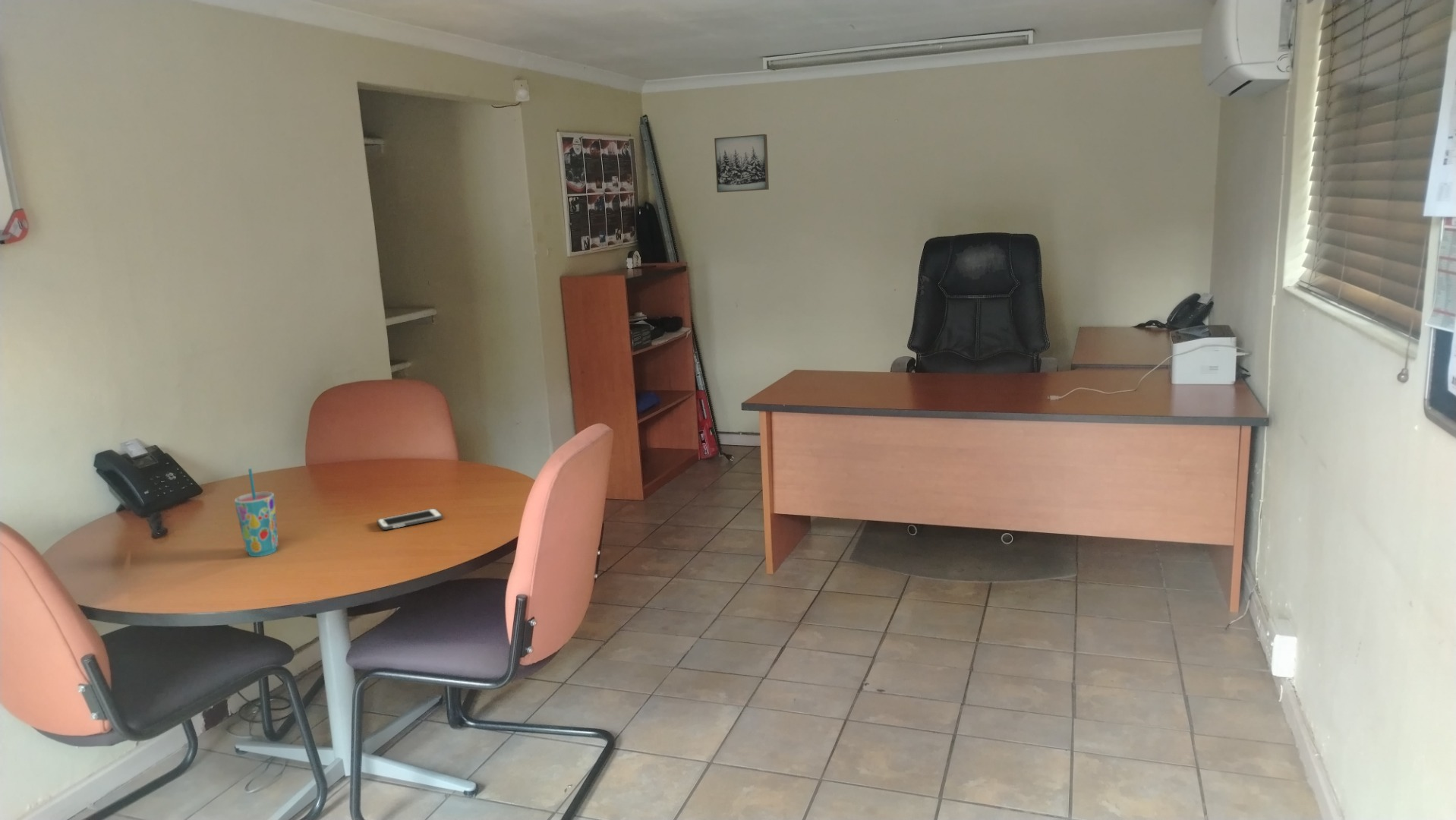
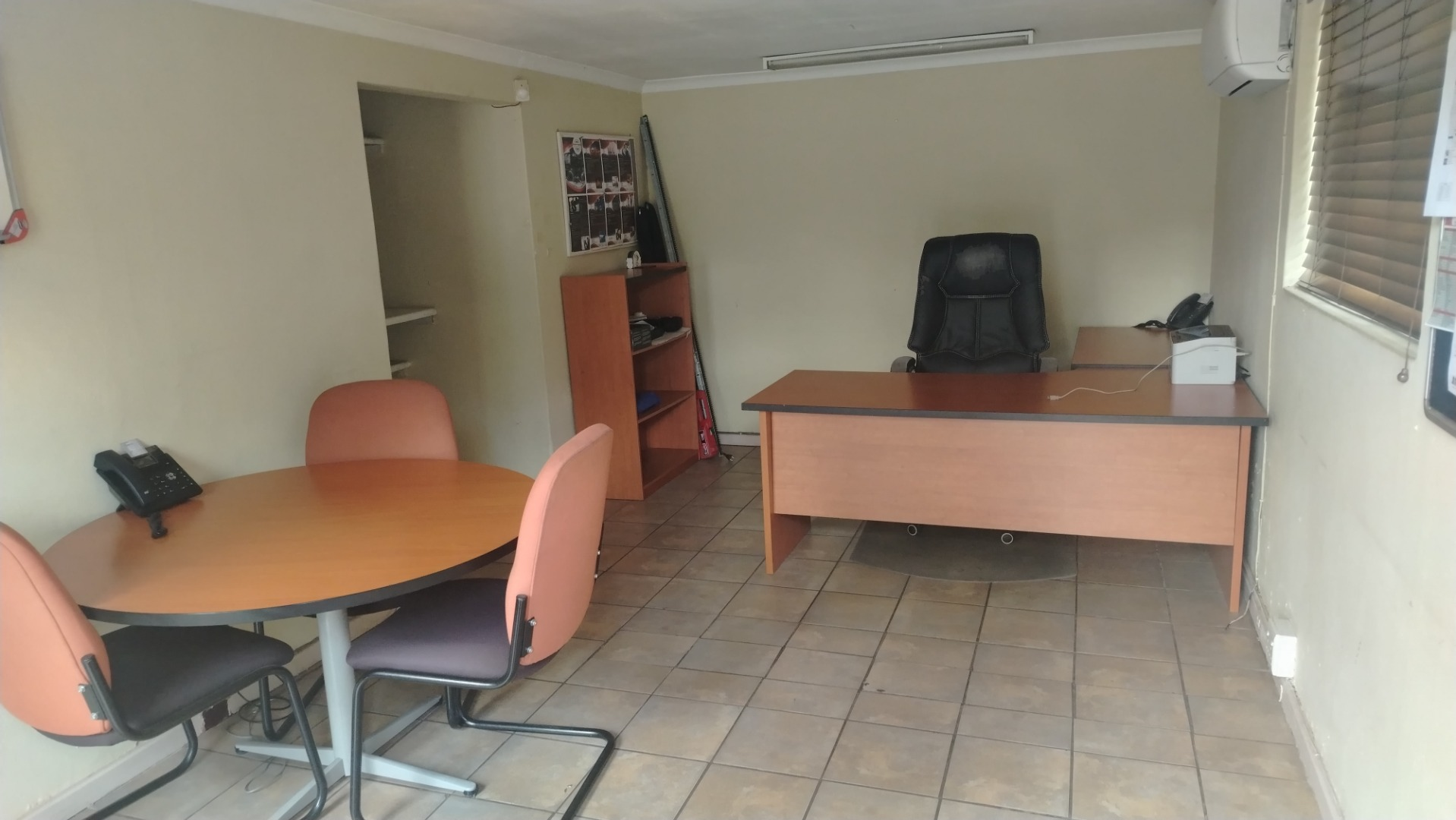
- wall art [714,134,770,193]
- cell phone [376,508,443,531]
- cup [234,468,279,557]
